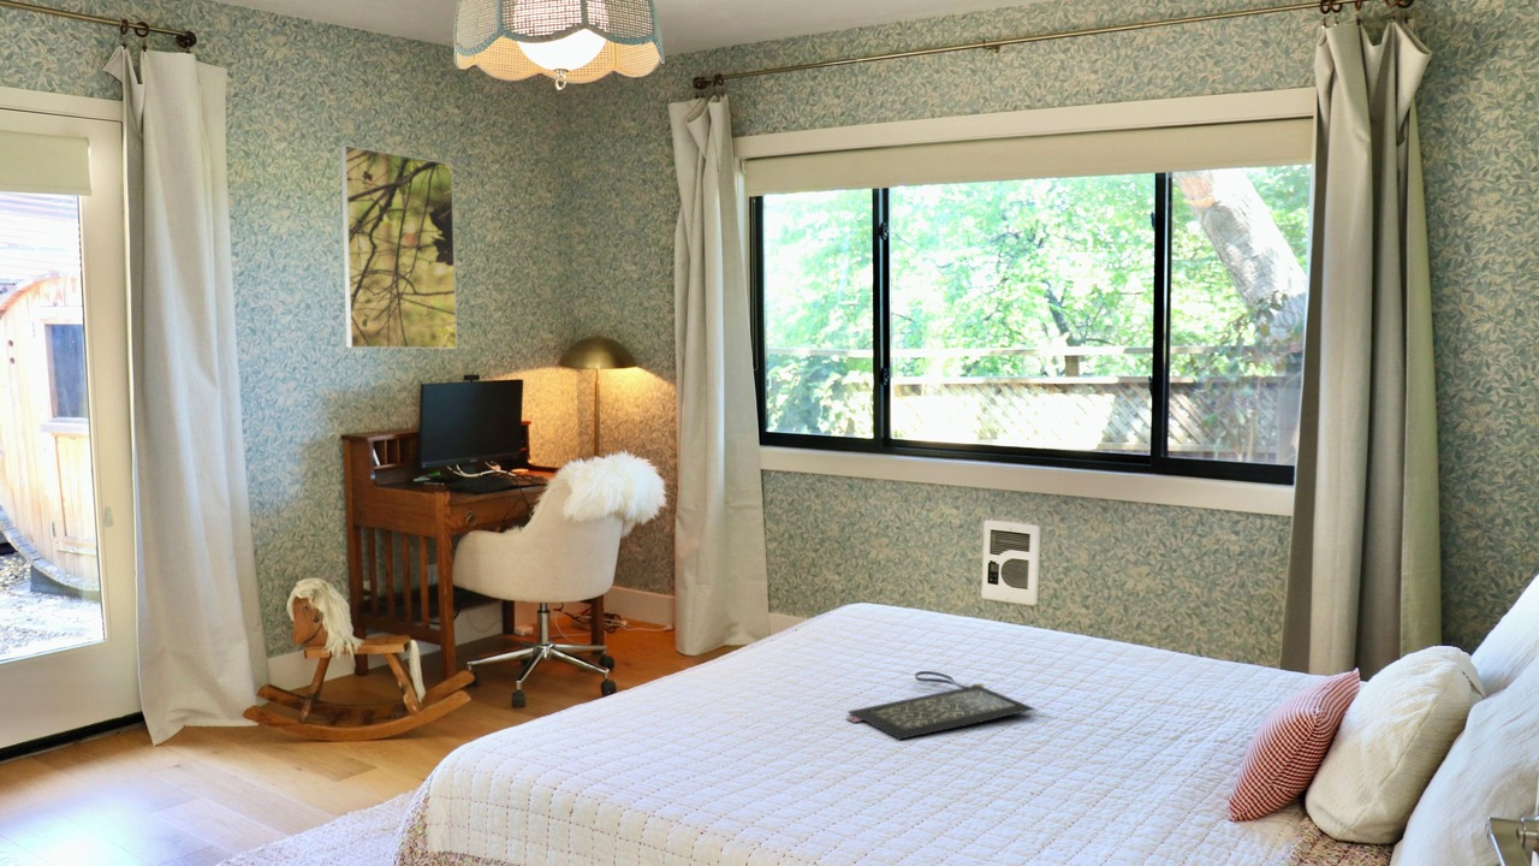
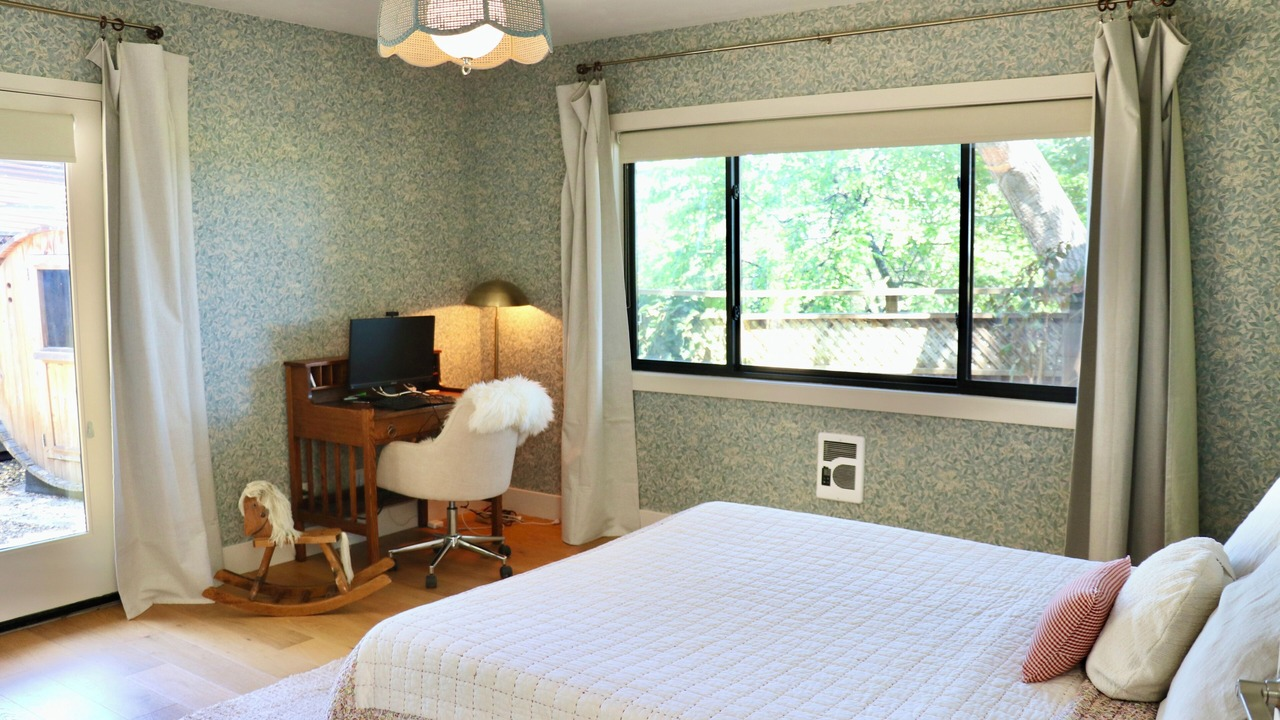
- clutch bag [845,670,1038,741]
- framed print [339,144,458,350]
